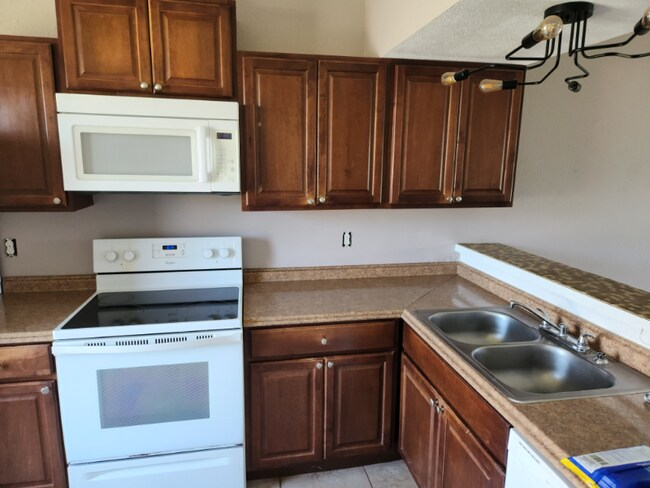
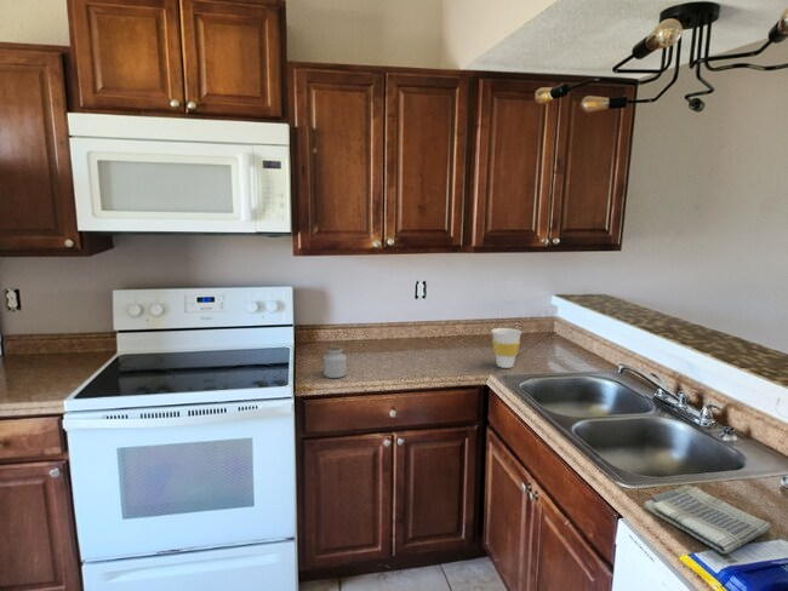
+ cup [491,327,523,369]
+ dish towel [643,484,772,555]
+ jar [322,343,348,379]
